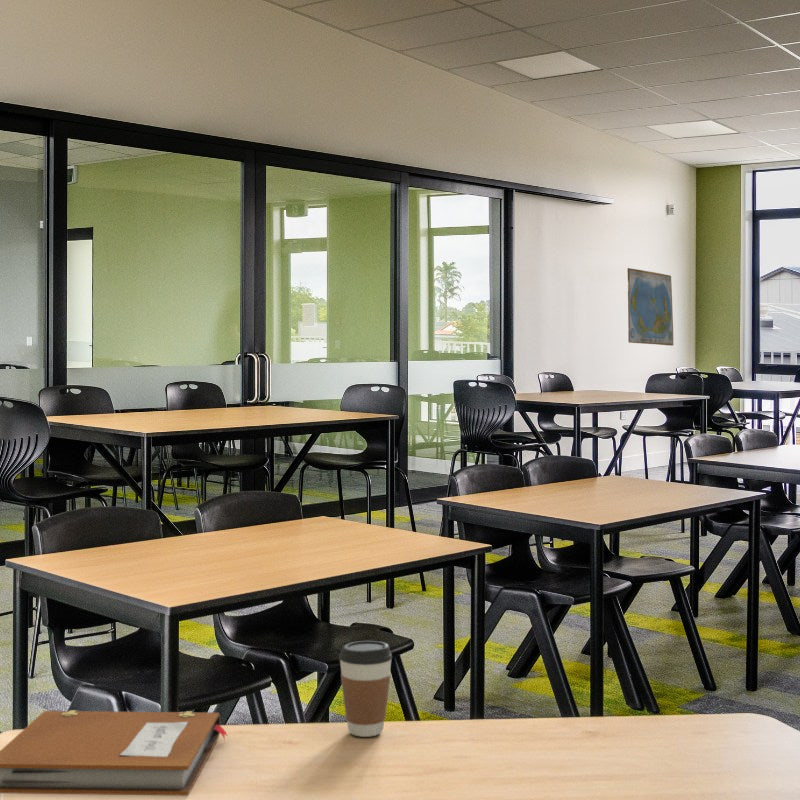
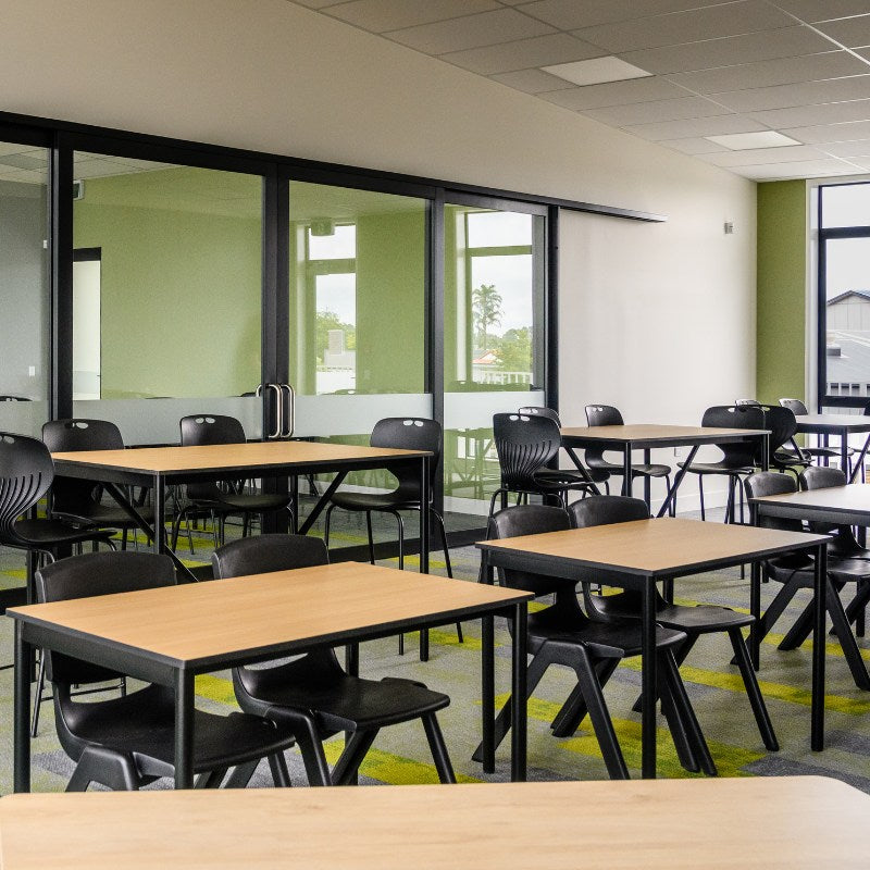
- world map [626,267,674,347]
- notebook [0,709,228,797]
- coffee cup [338,640,393,738]
